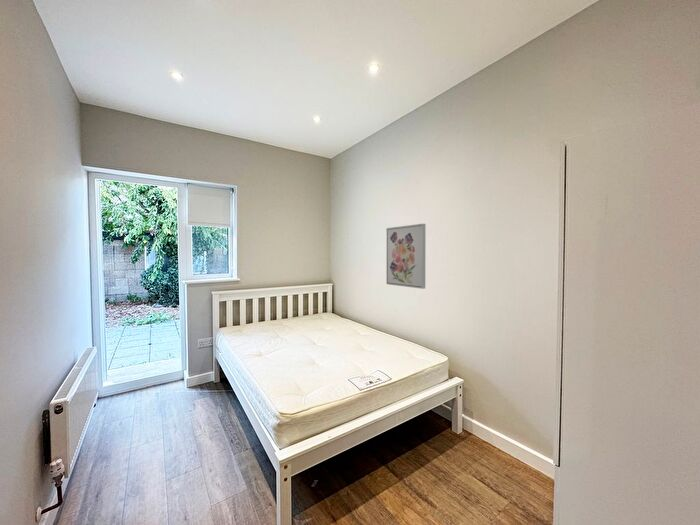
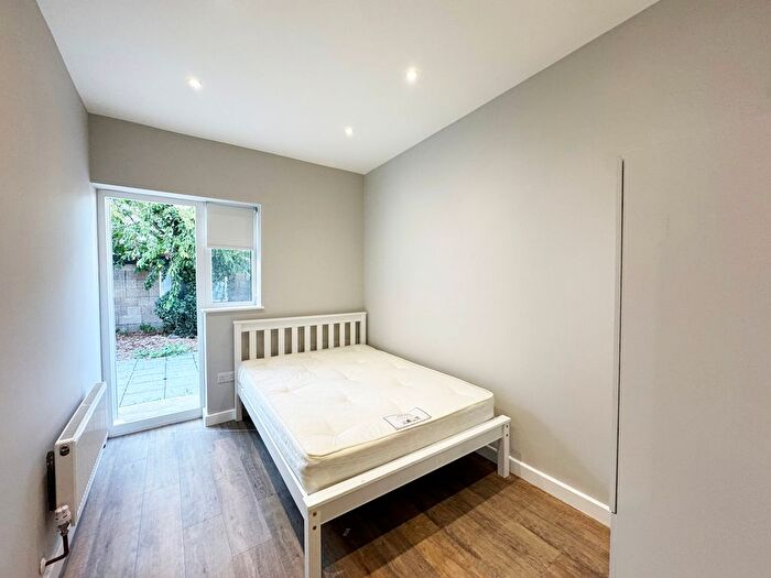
- wall art [385,223,427,290]
